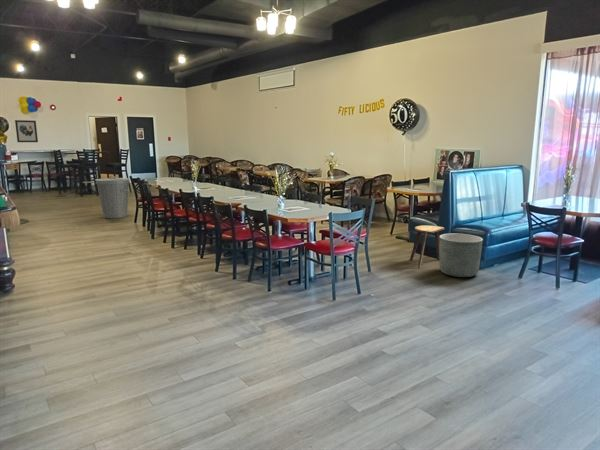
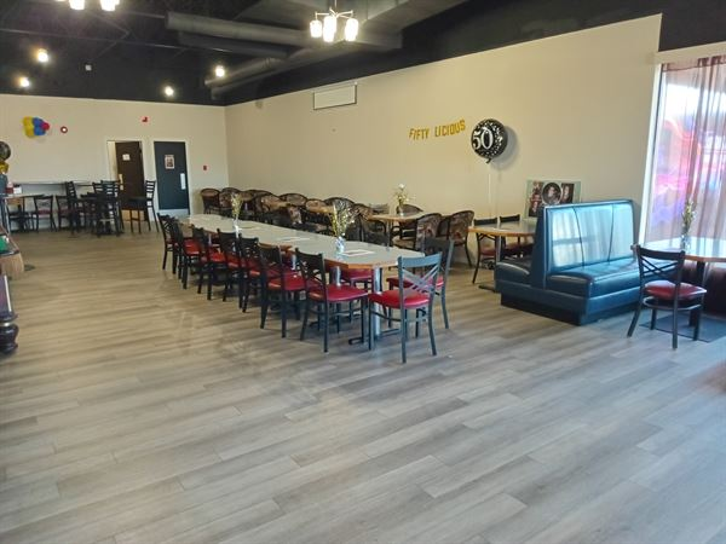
- planter [438,233,484,278]
- trash can [94,175,131,219]
- stool [409,225,445,269]
- wall art [14,119,39,143]
